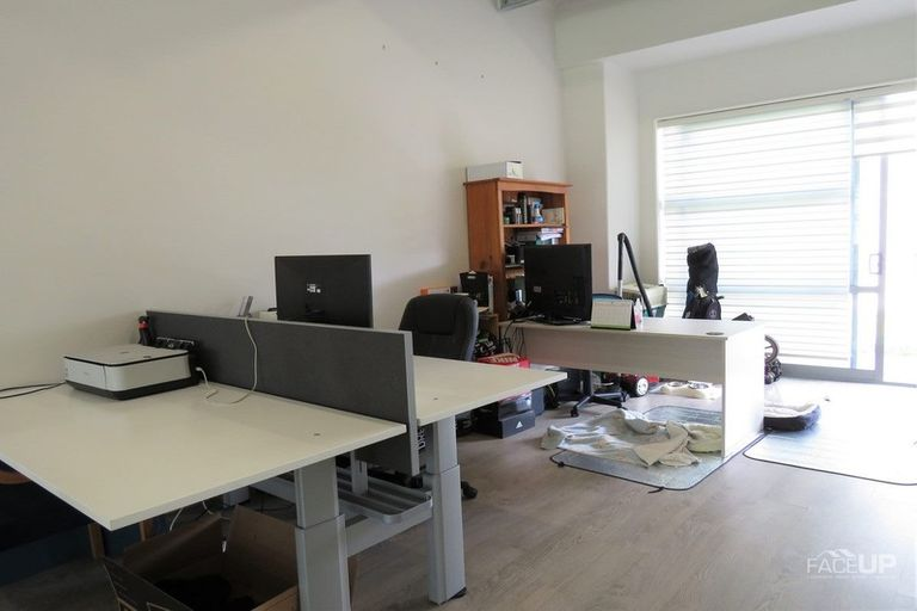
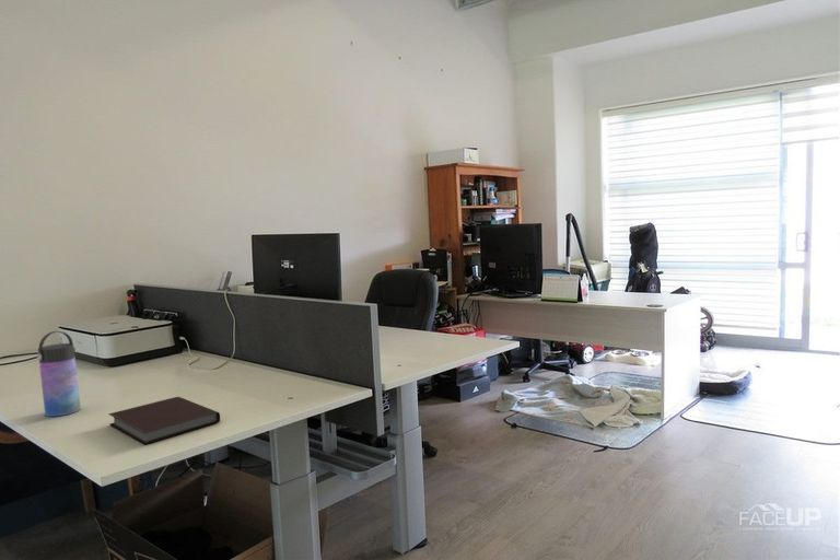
+ notebook [107,396,221,445]
+ water bottle [36,330,82,418]
